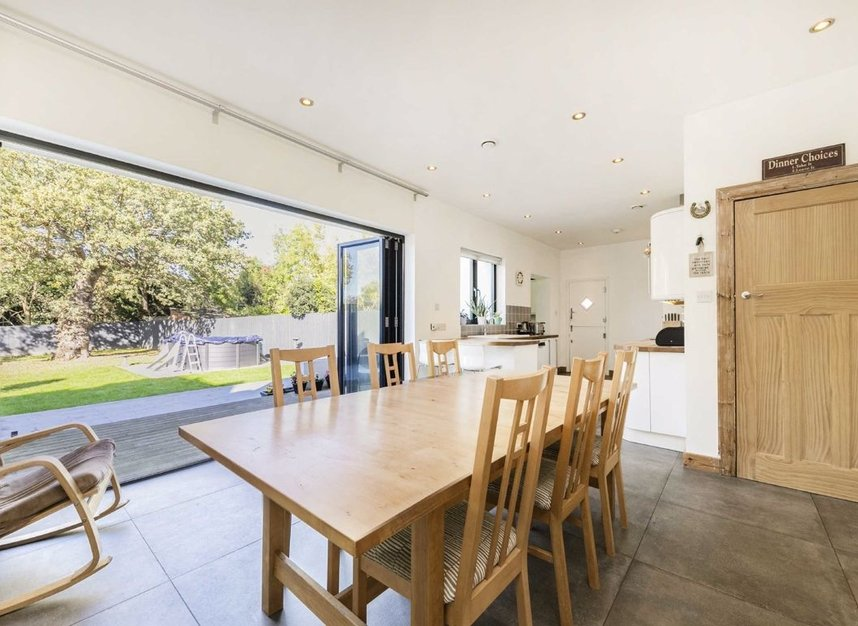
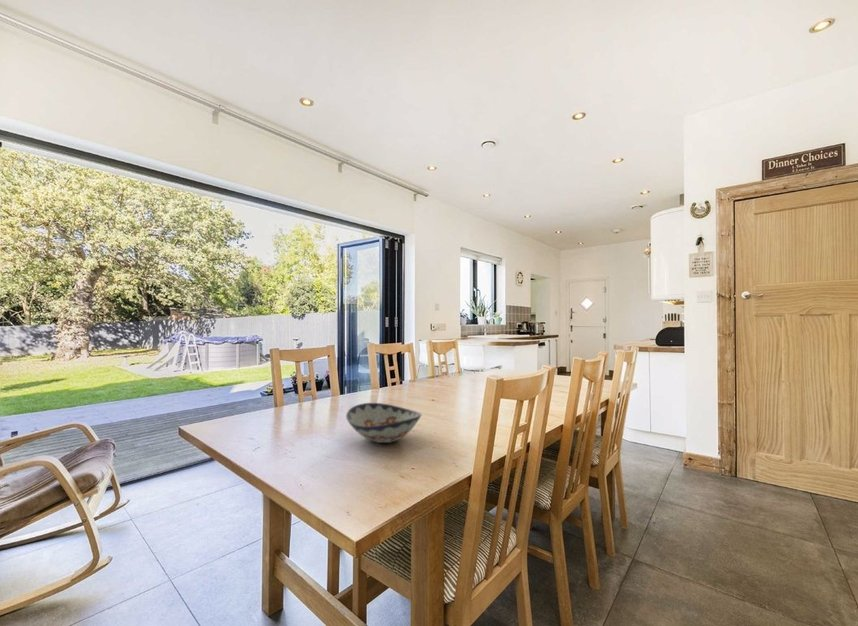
+ decorative bowl [345,402,423,444]
